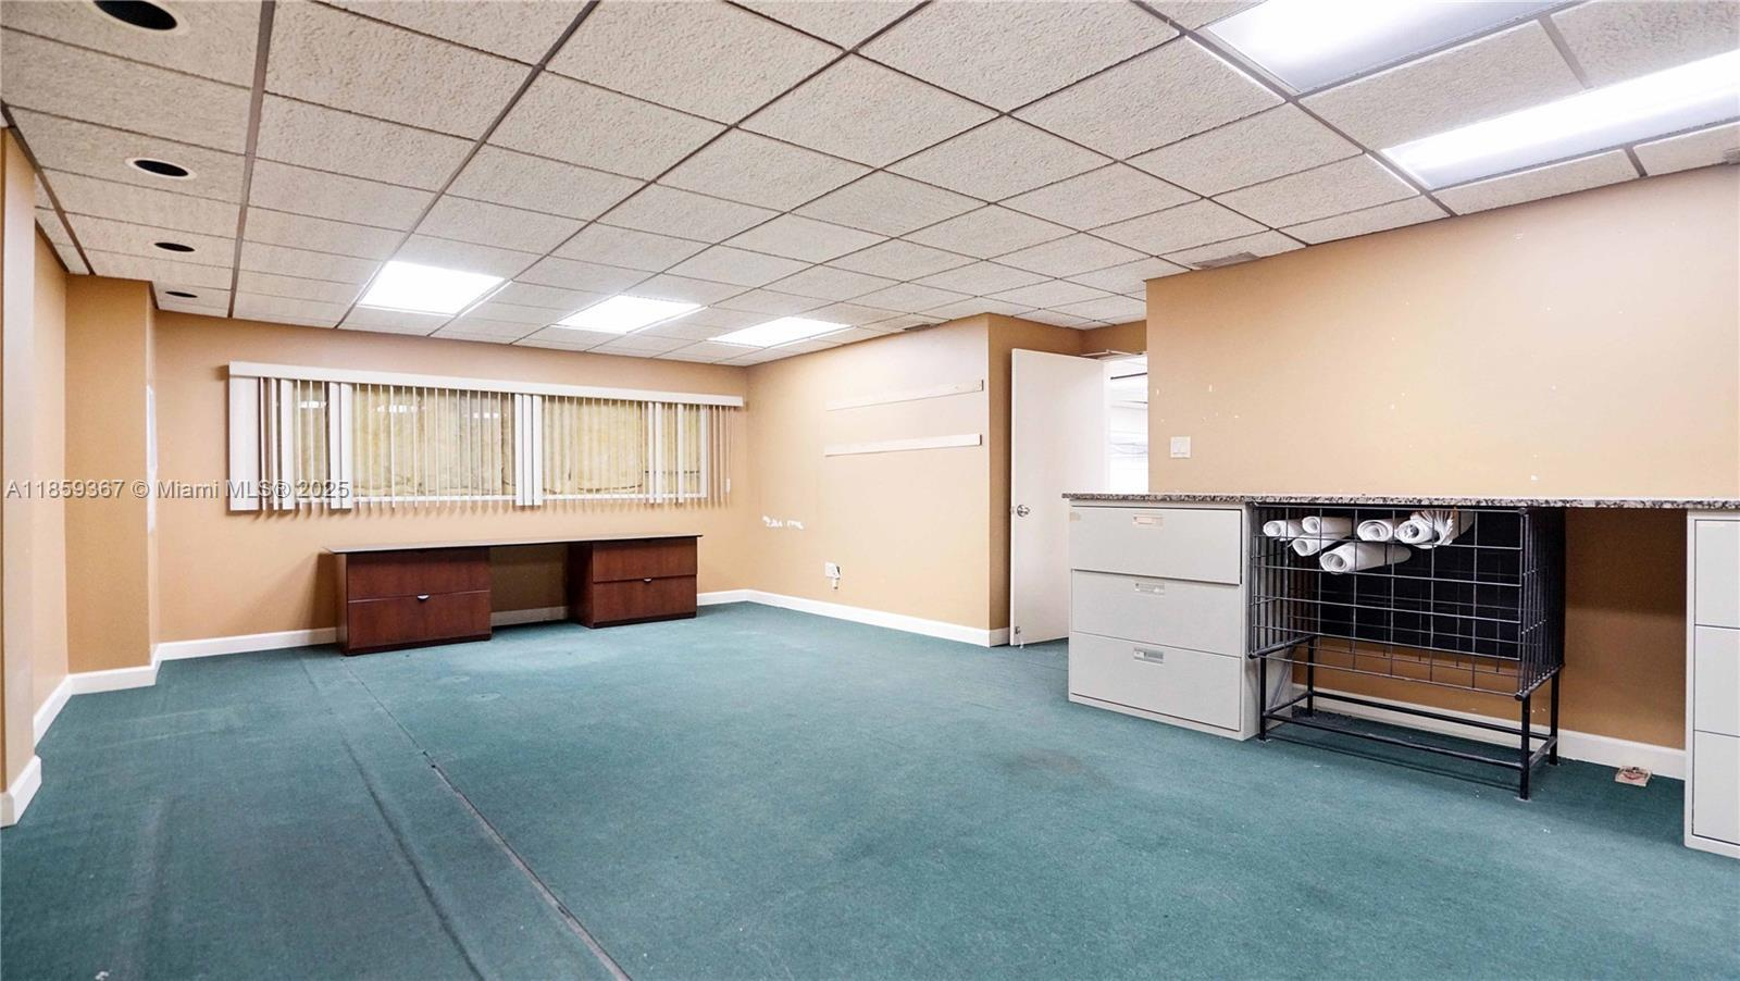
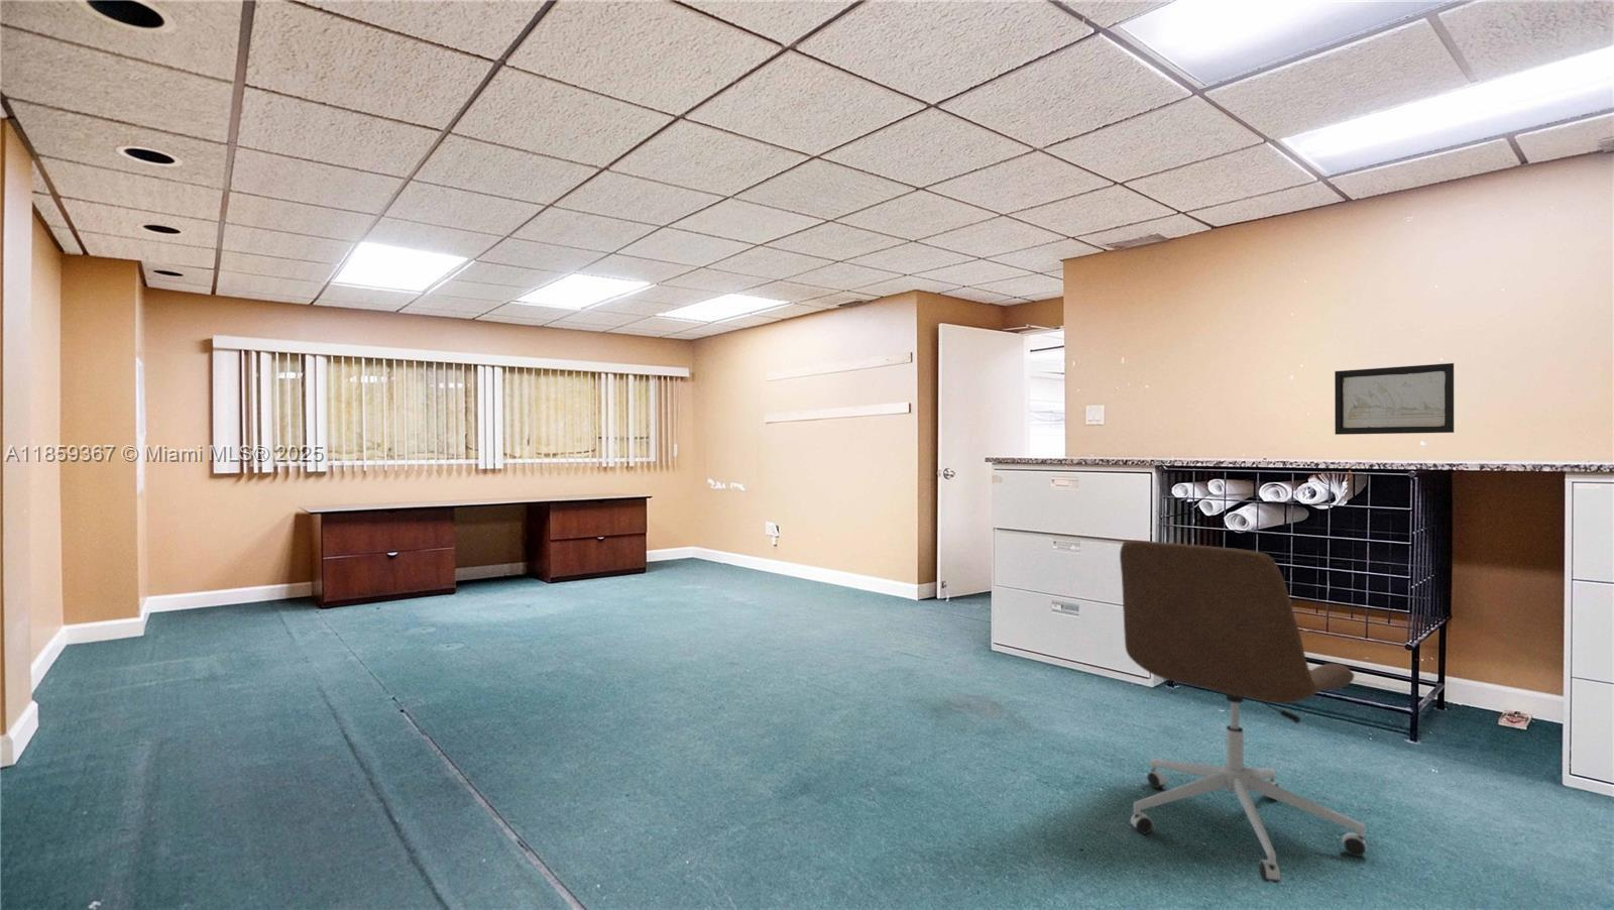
+ wall art [1334,362,1454,436]
+ office chair [1118,540,1368,883]
